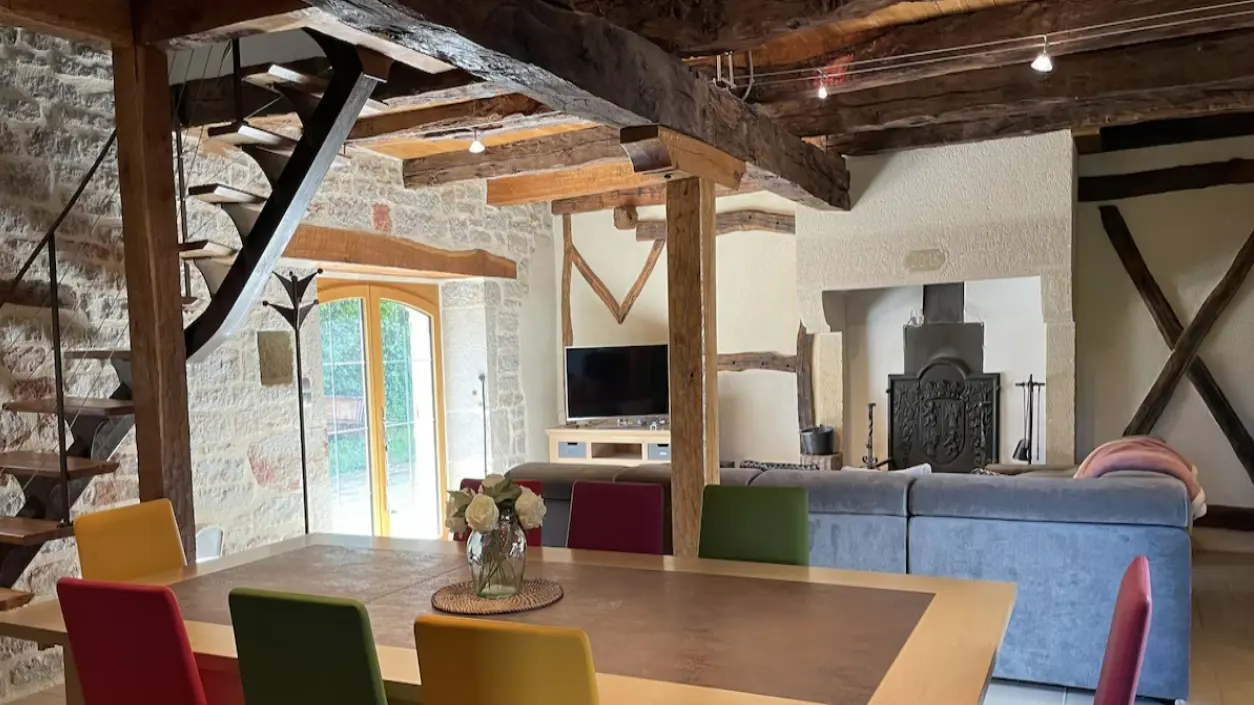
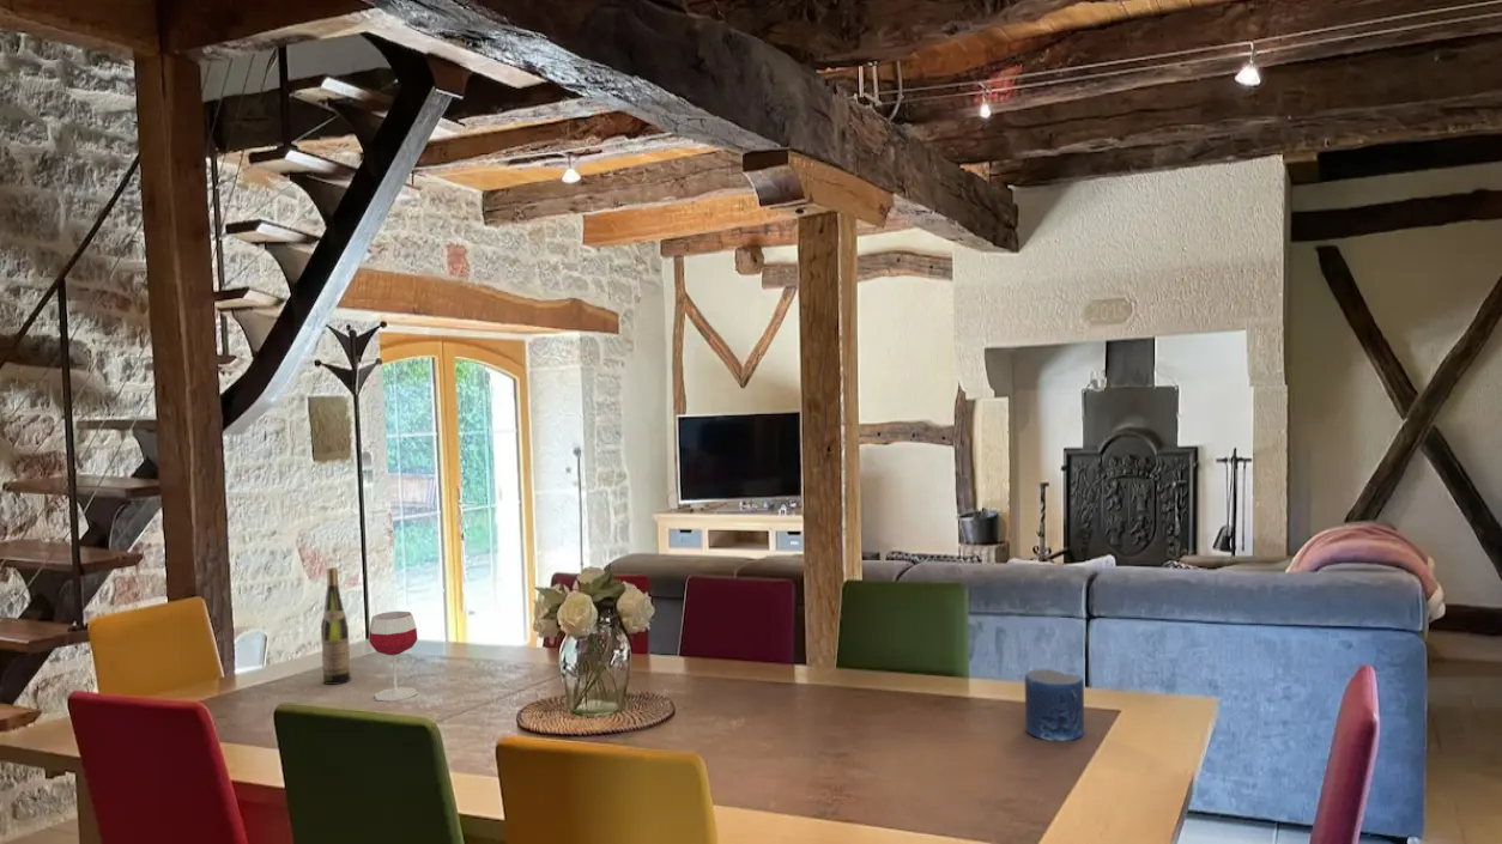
+ wine bottle [320,566,352,686]
+ candle [1024,668,1085,742]
+ wineglass [368,611,419,703]
